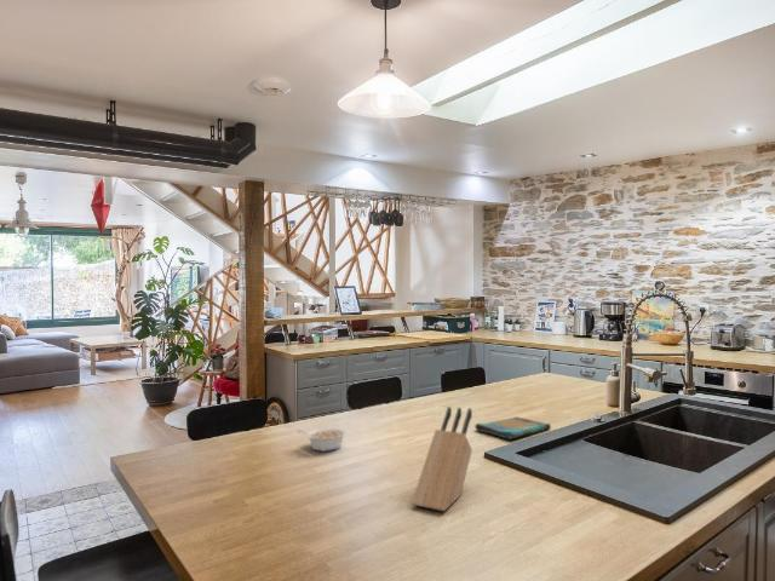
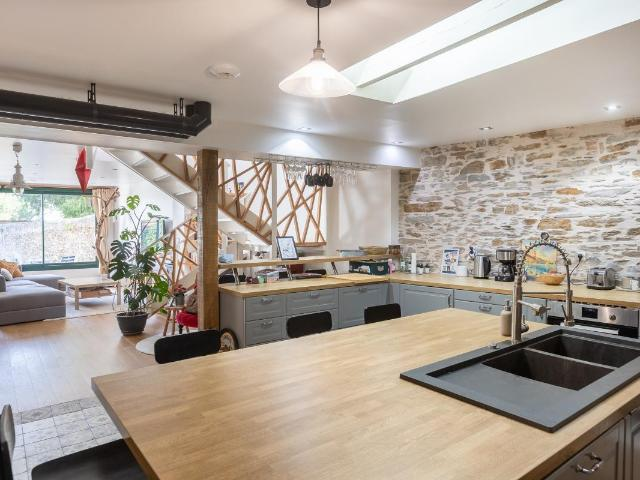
- legume [297,427,348,453]
- knife block [411,405,473,512]
- dish towel [473,415,552,441]
